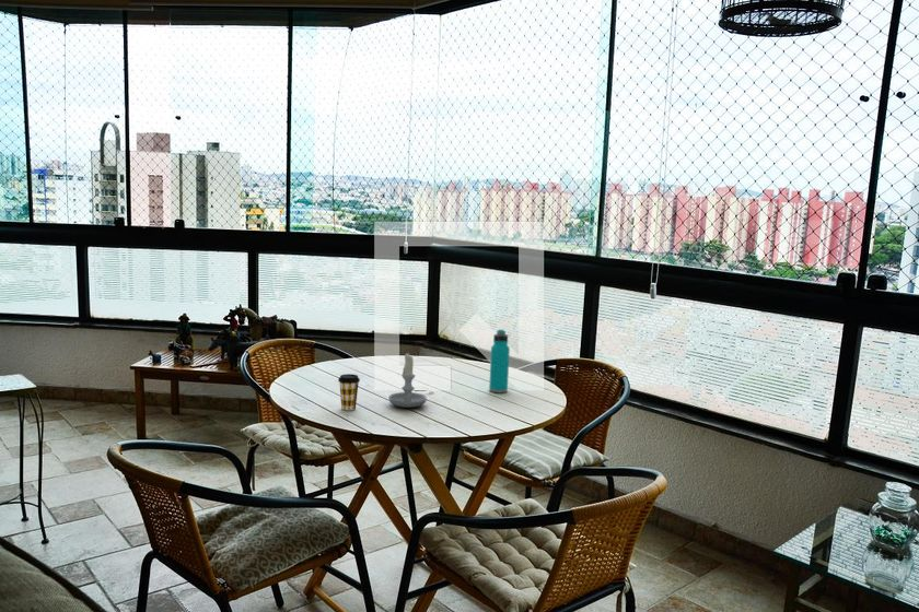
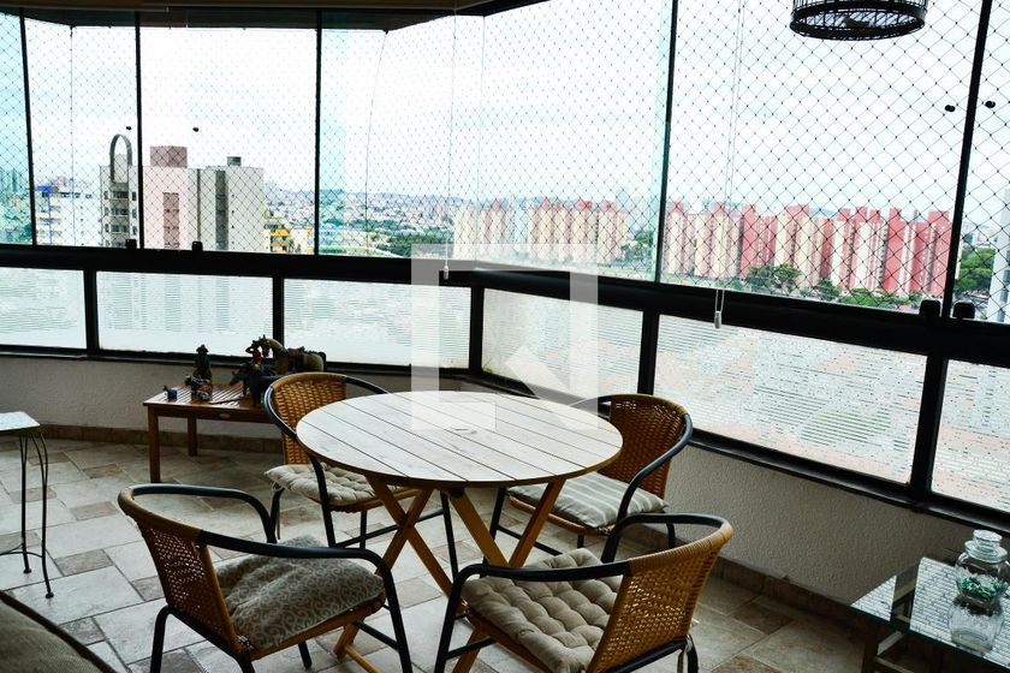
- water bottle [488,329,511,393]
- coffee cup [337,373,361,411]
- candle [387,352,428,409]
